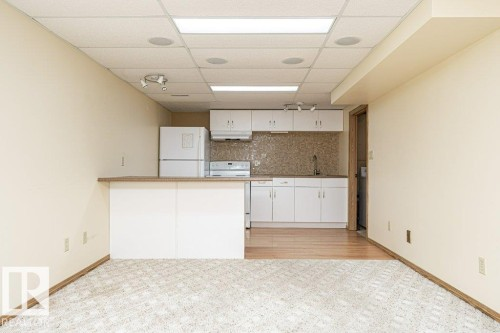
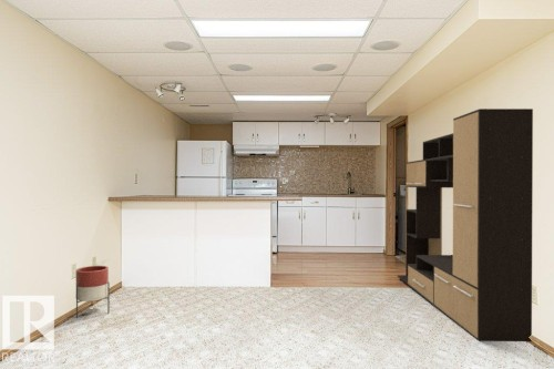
+ planter [74,265,111,319]
+ media console [397,107,534,342]
